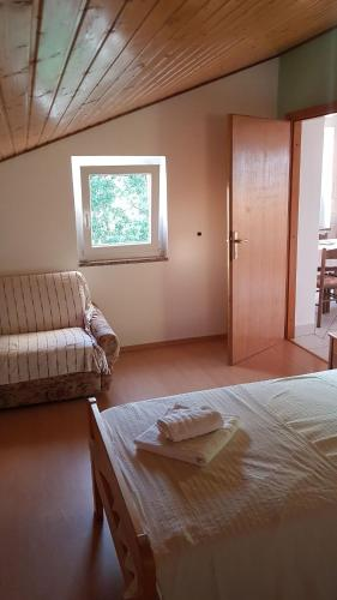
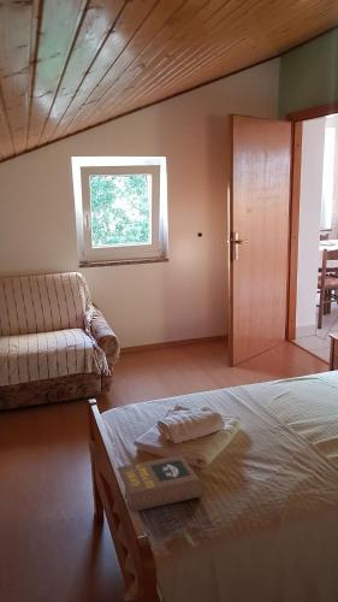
+ book [115,454,204,513]
